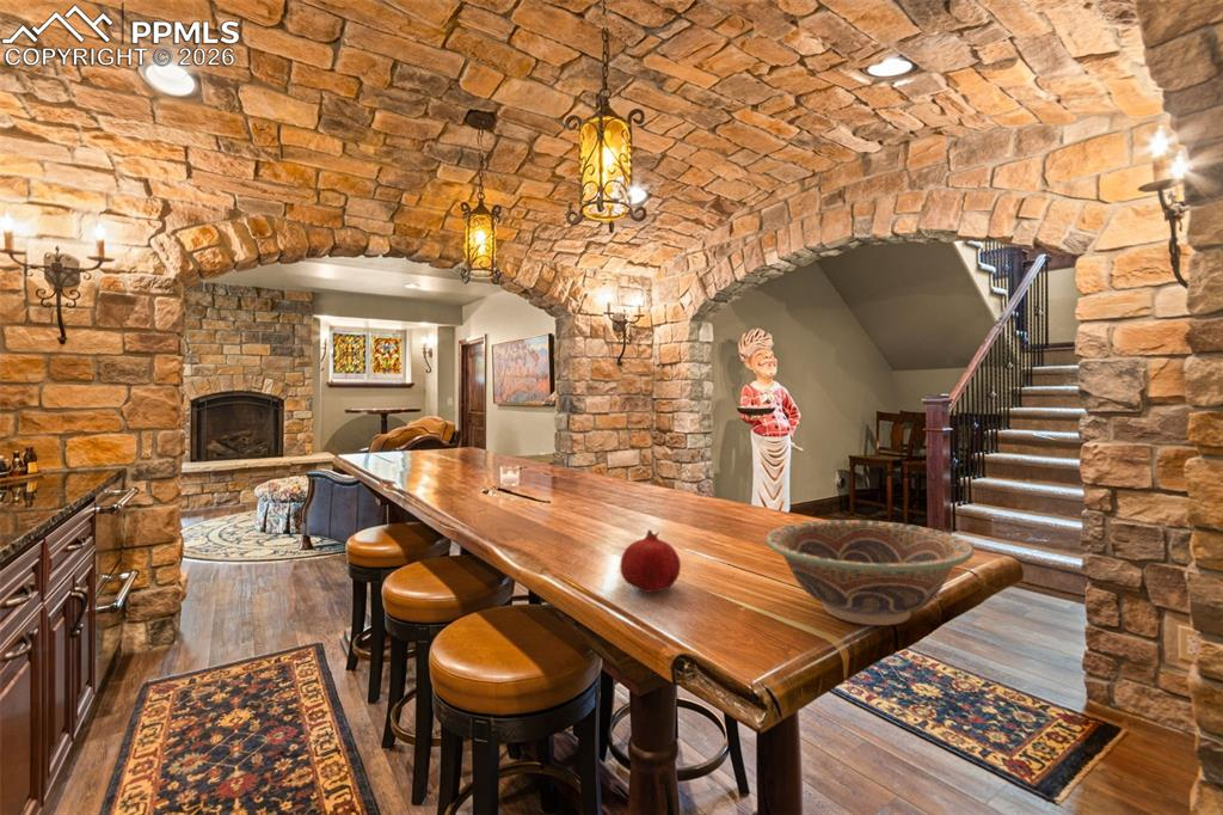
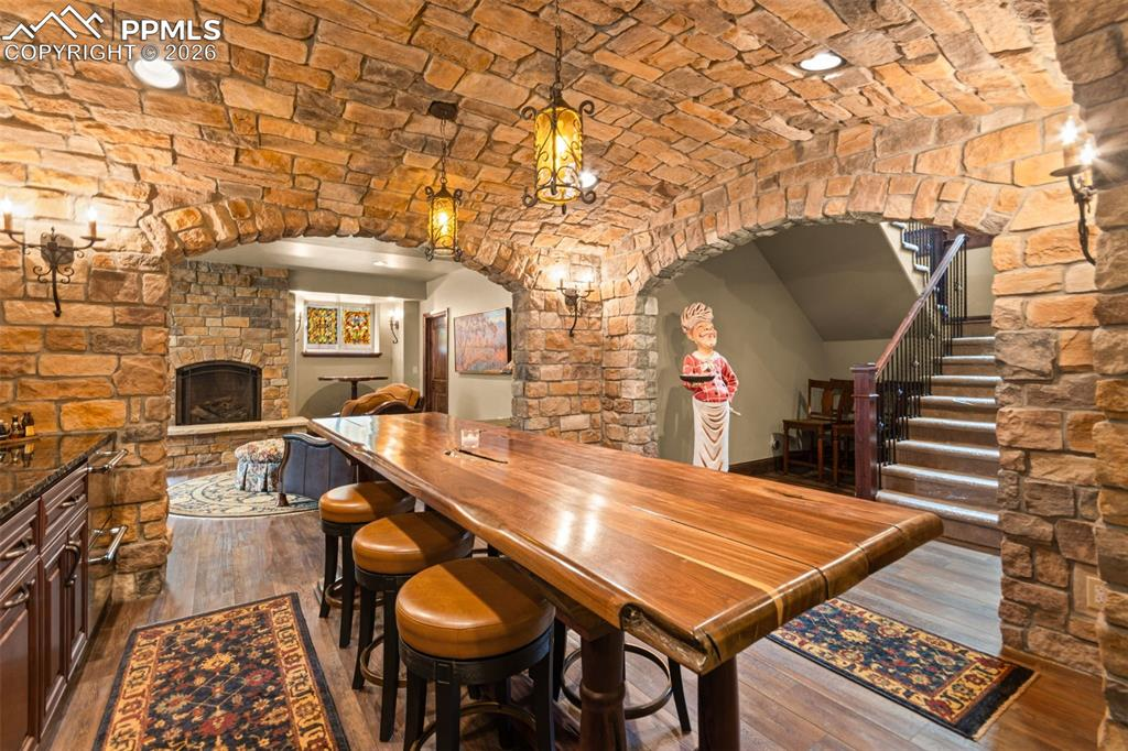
- decorative bowl [764,519,975,626]
- fruit [619,528,682,594]
